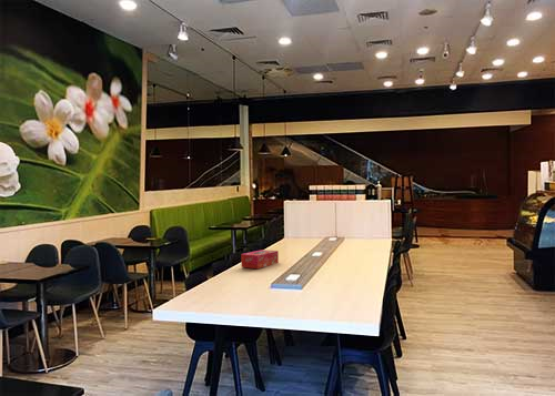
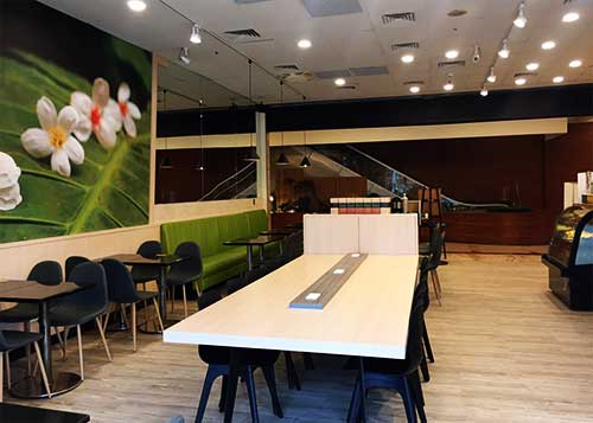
- tissue box [240,248,280,270]
